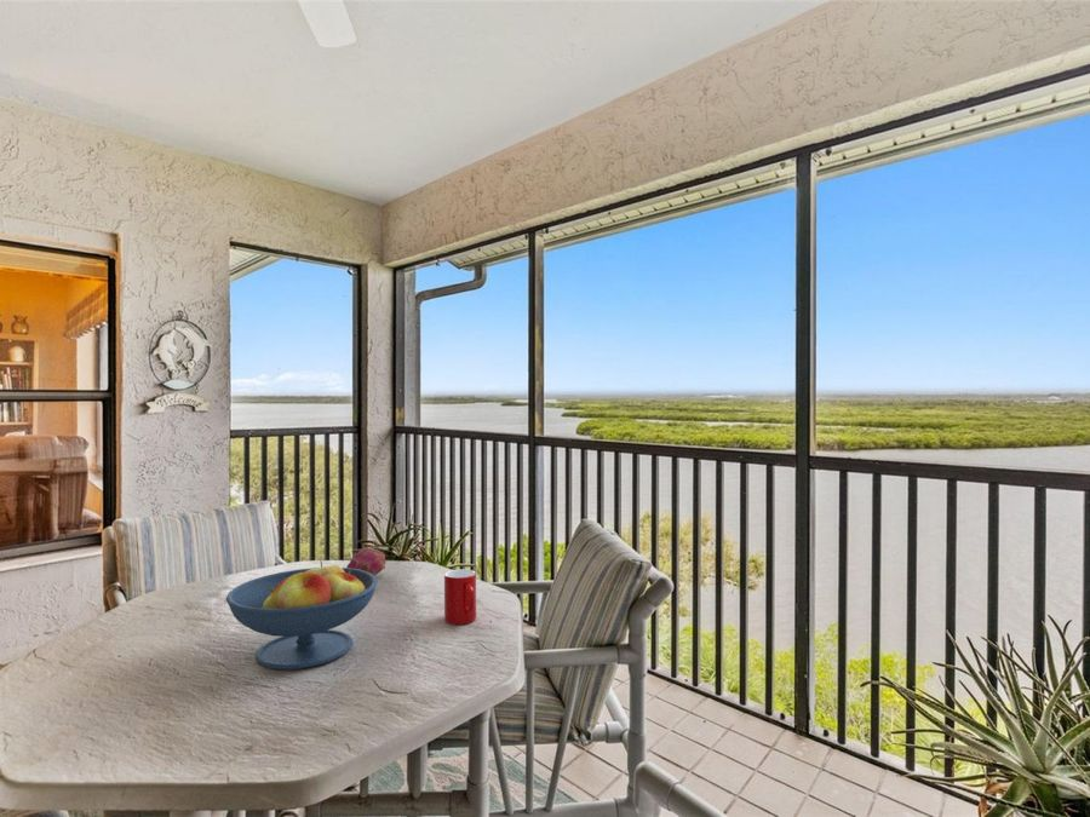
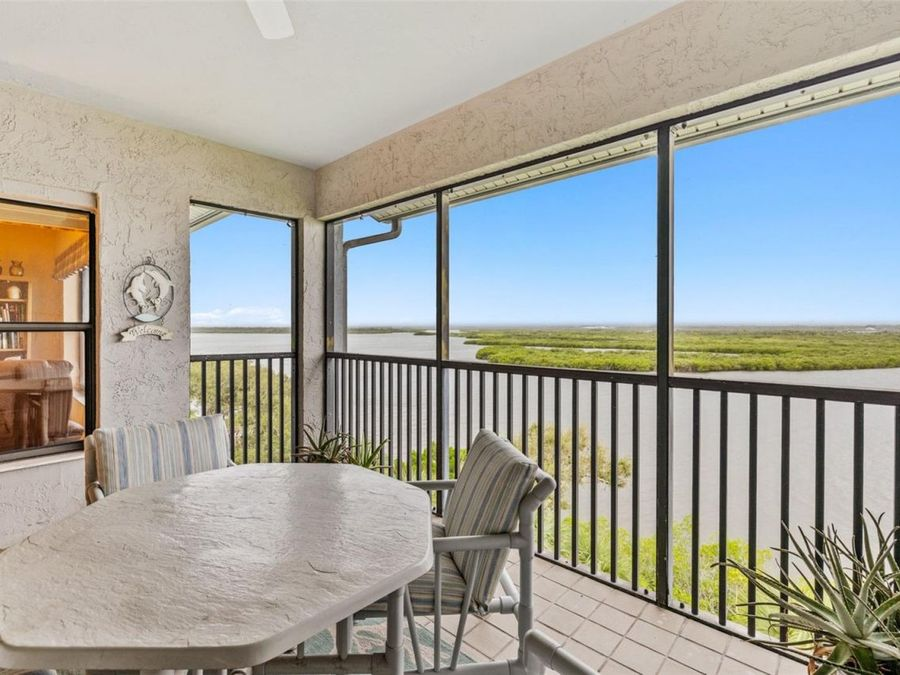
- cup [443,568,477,626]
- fruit bowl [225,559,379,671]
- fruit [346,547,388,576]
